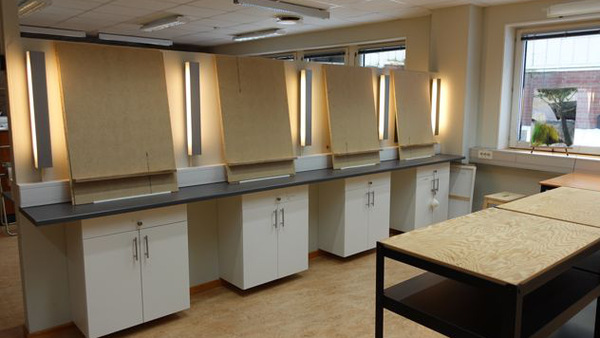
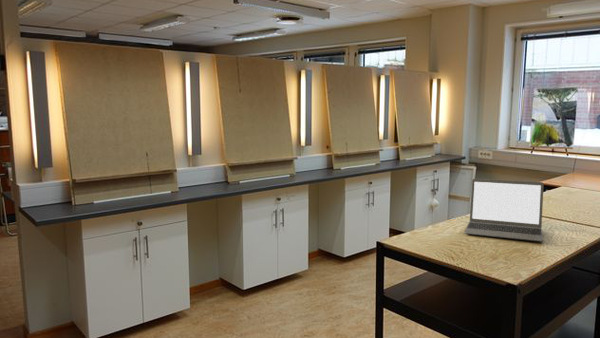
+ laptop [463,178,545,243]
